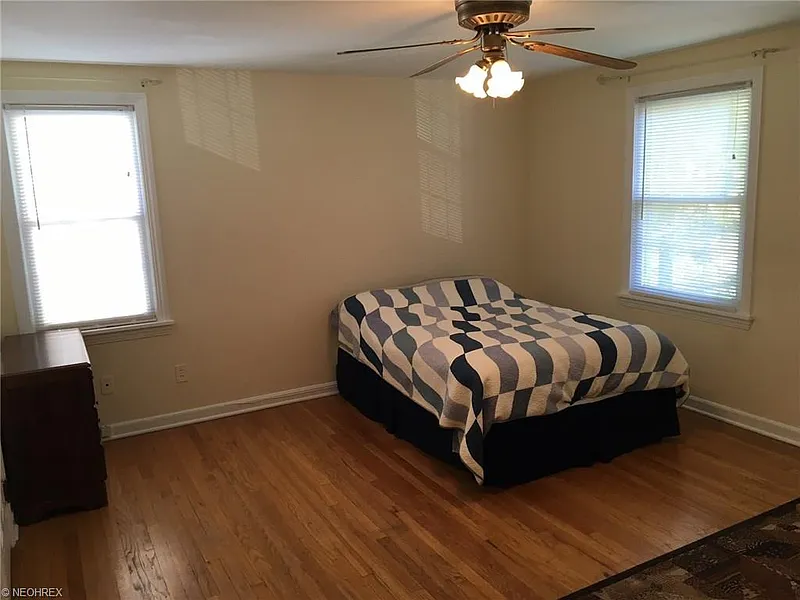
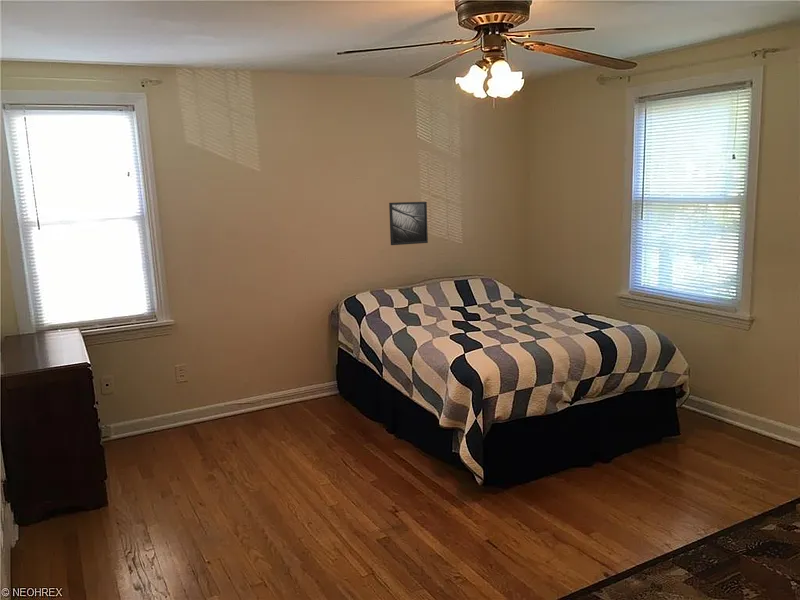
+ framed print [388,201,429,246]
